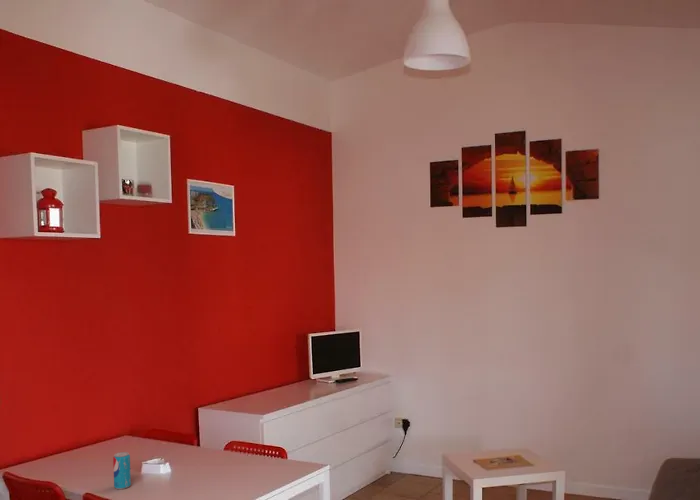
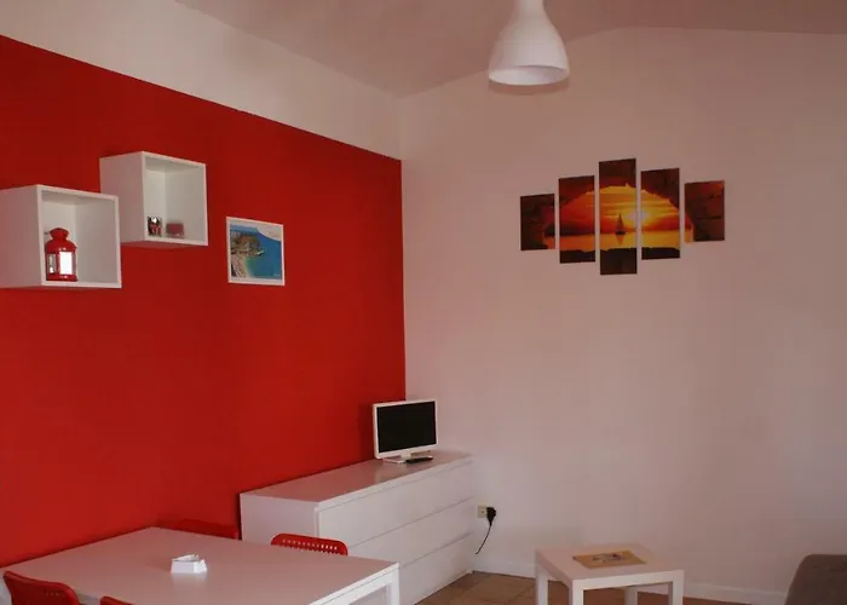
- beverage can [112,451,132,490]
